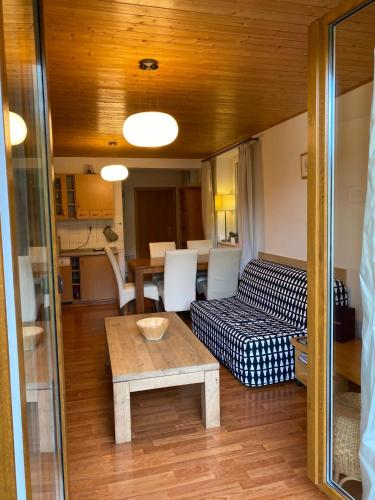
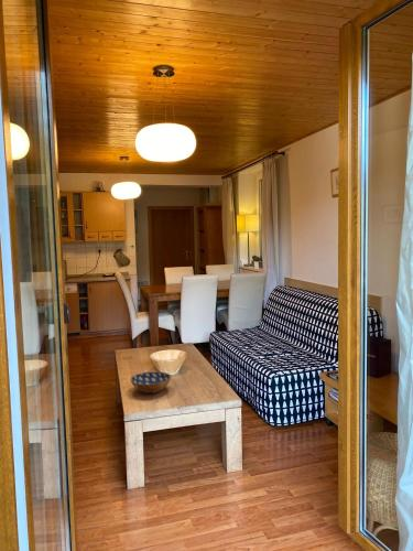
+ bowl [129,370,173,395]
